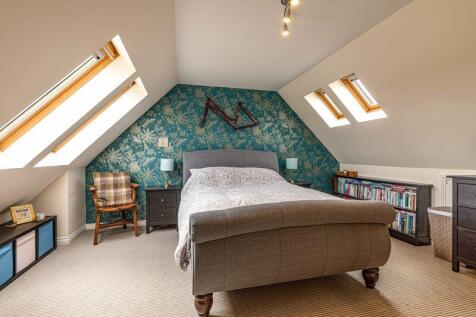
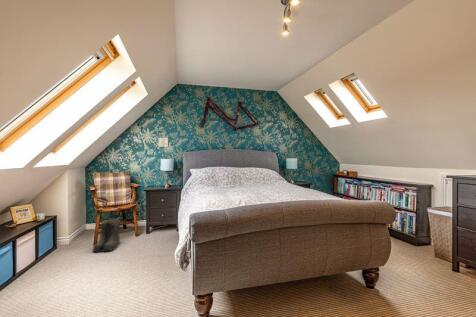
+ boots [91,219,121,253]
